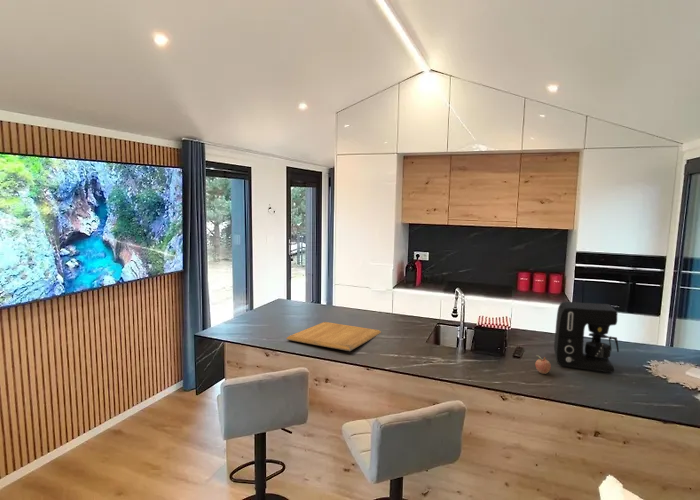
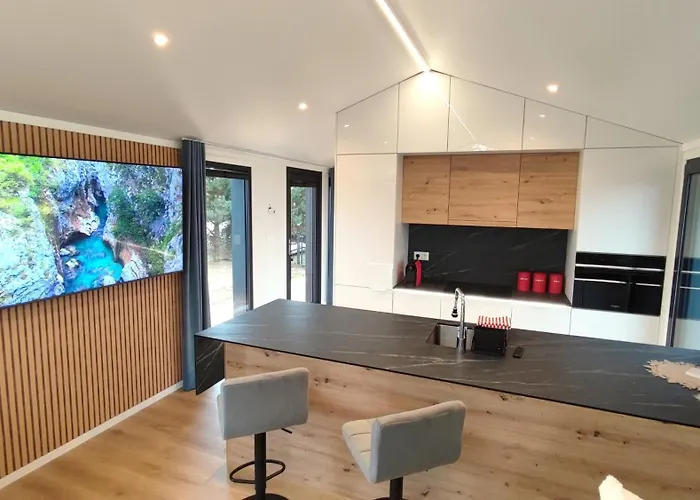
- fruit [534,354,552,375]
- chopping board [285,321,382,352]
- coffee maker [553,301,620,374]
